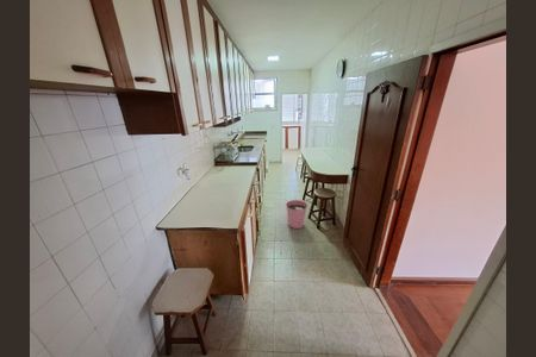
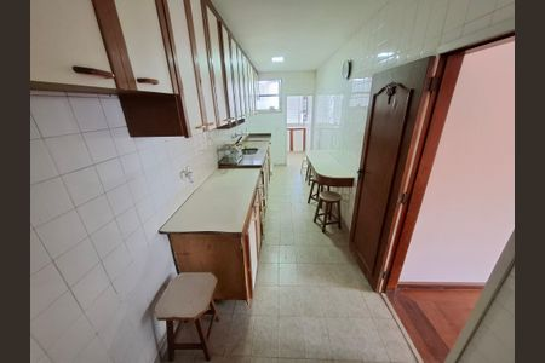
- plant pot [285,199,308,230]
